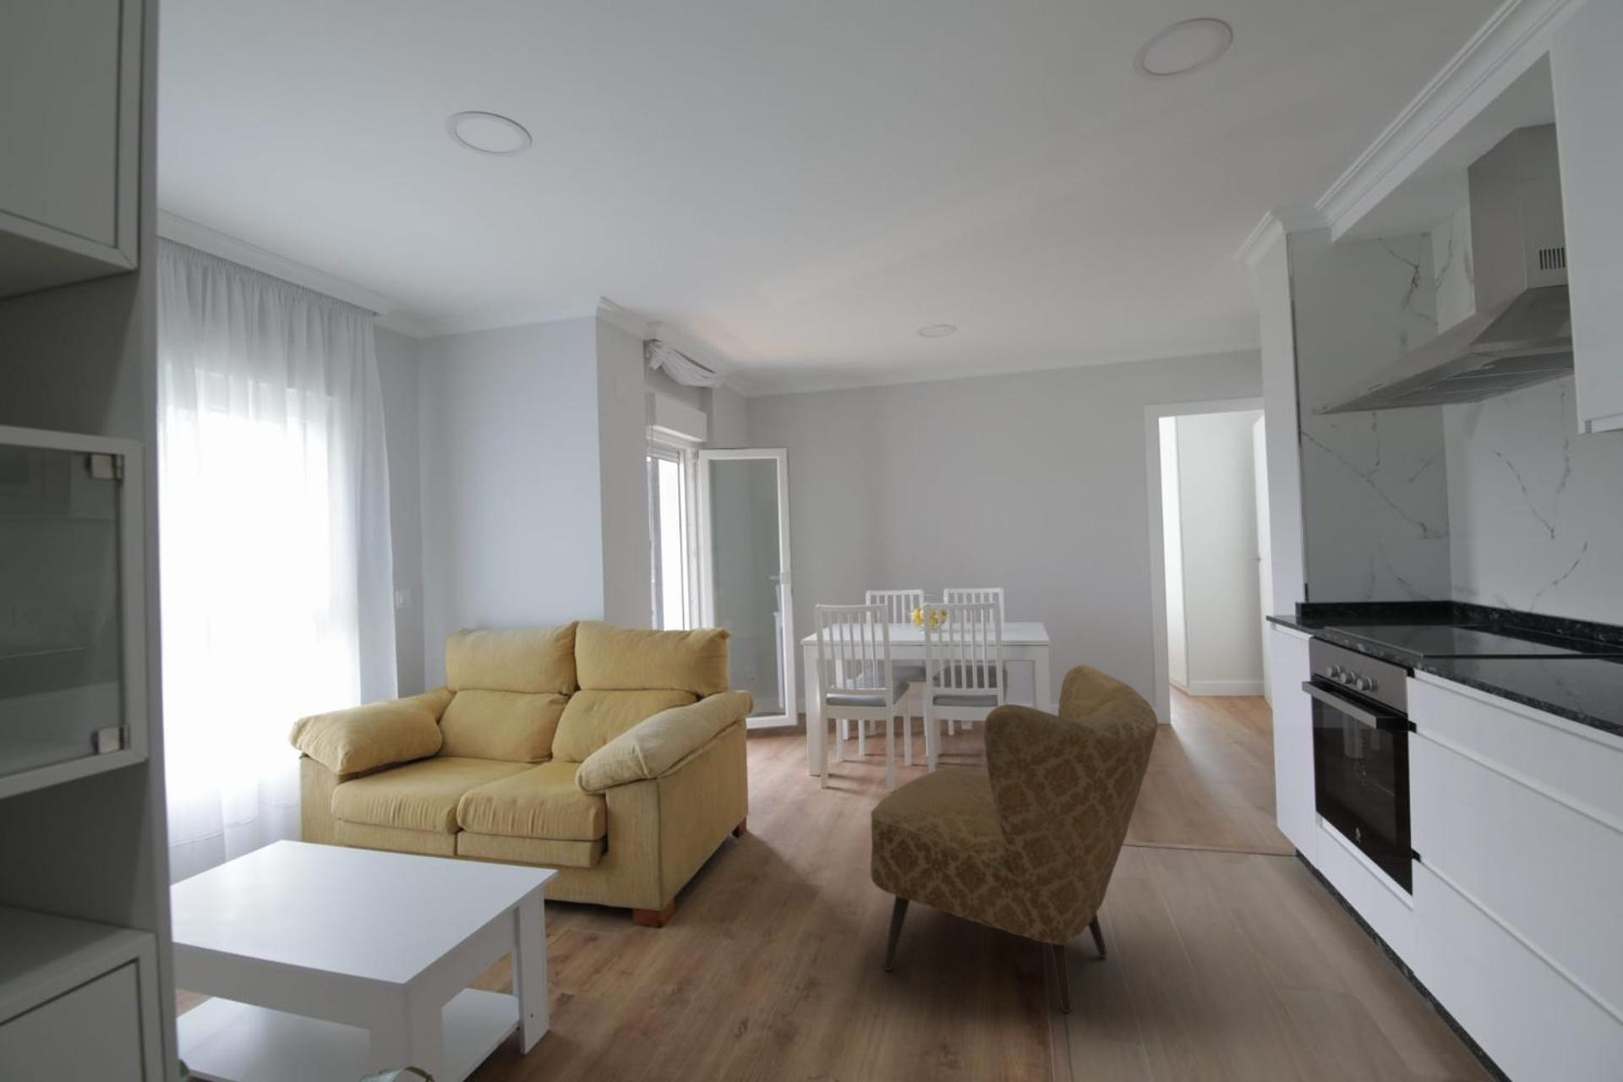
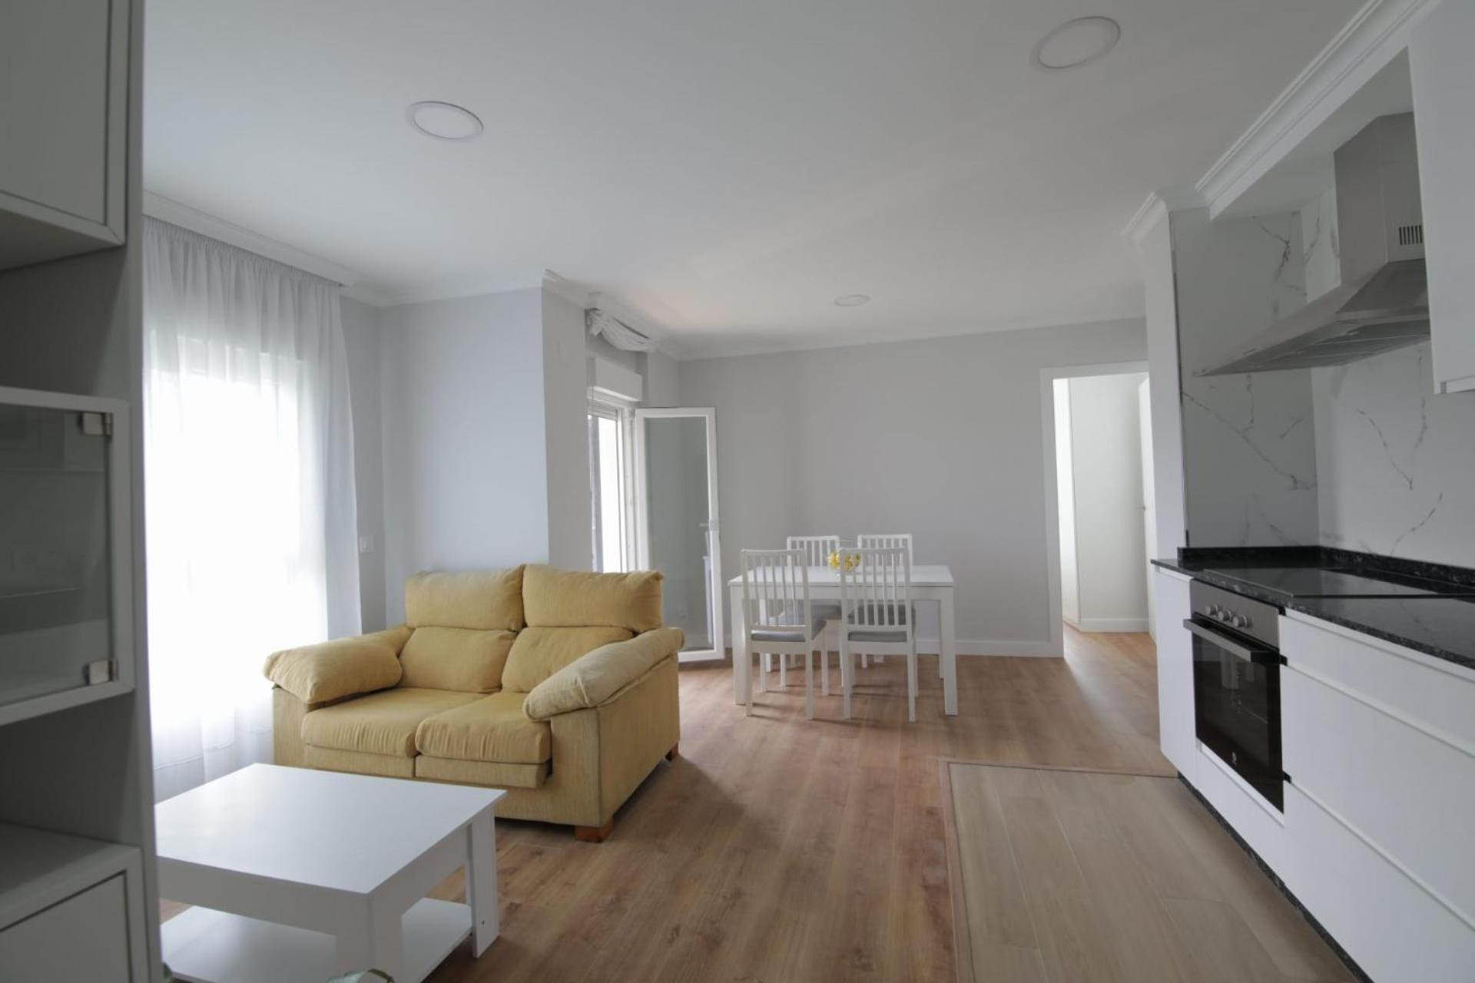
- armchair [869,663,1159,1013]
